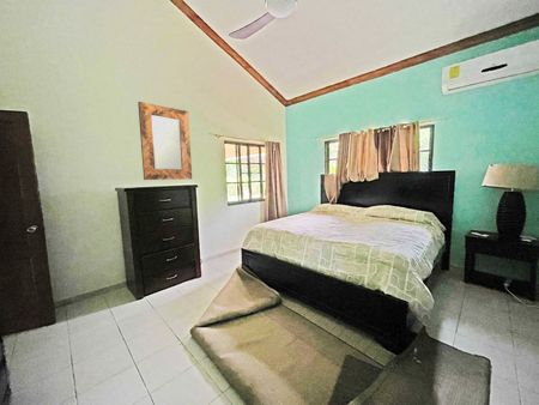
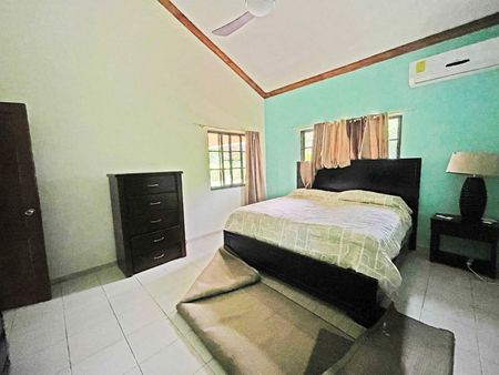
- home mirror [137,101,193,181]
